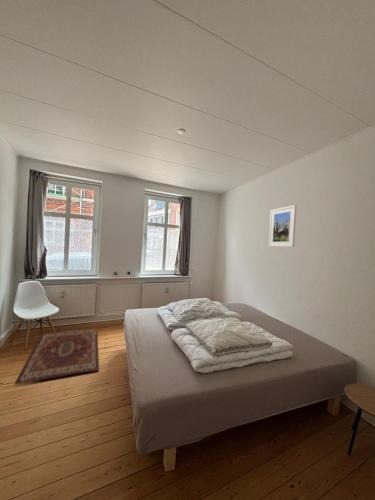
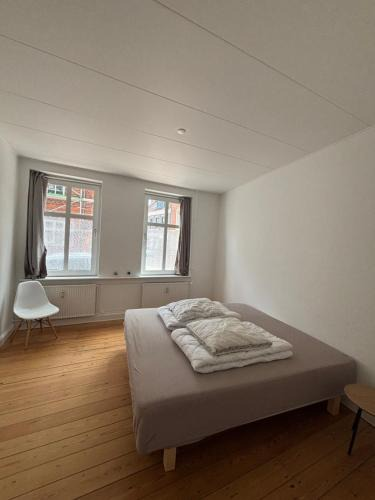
- rug [14,328,100,385]
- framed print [268,204,297,248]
